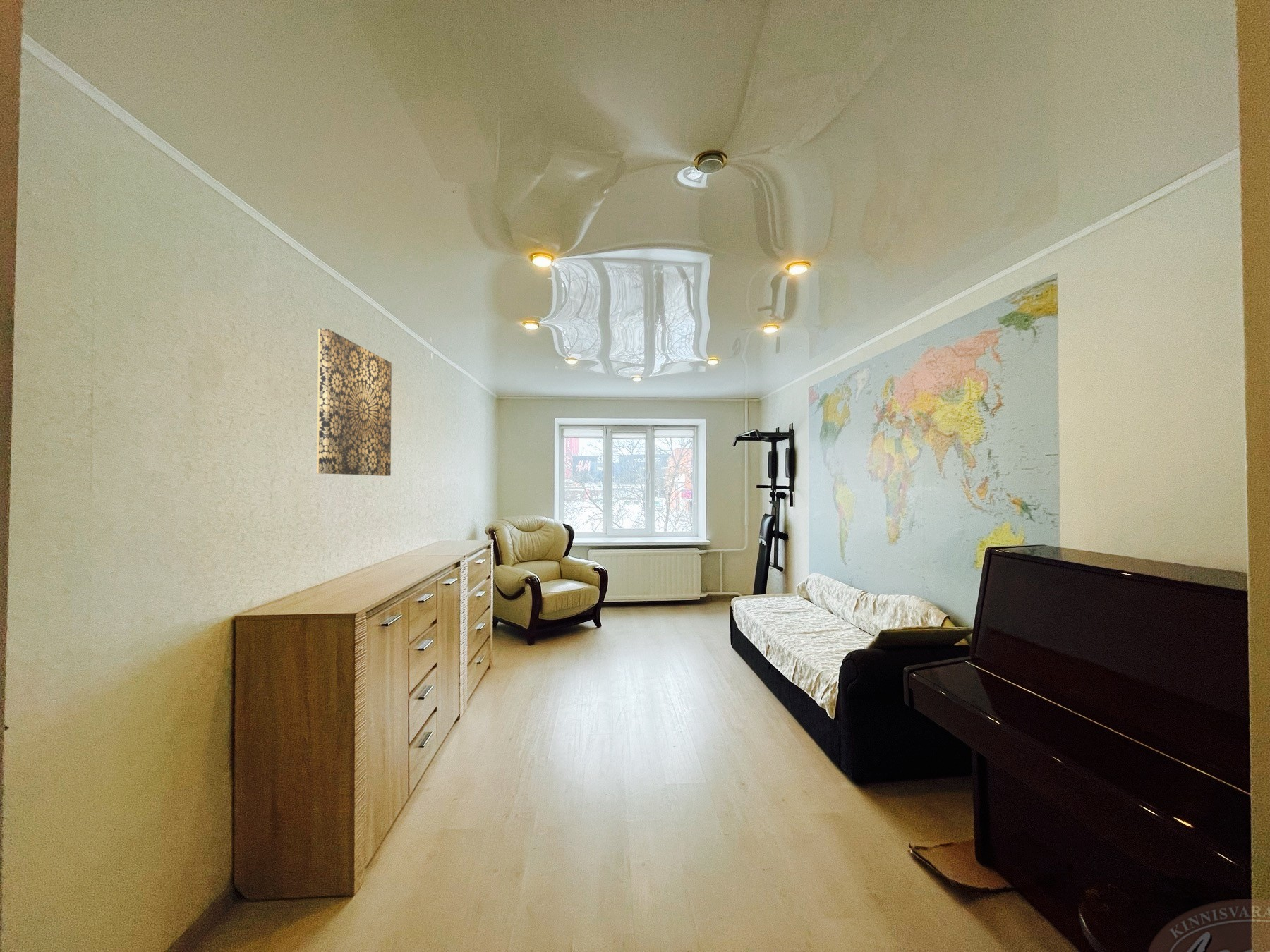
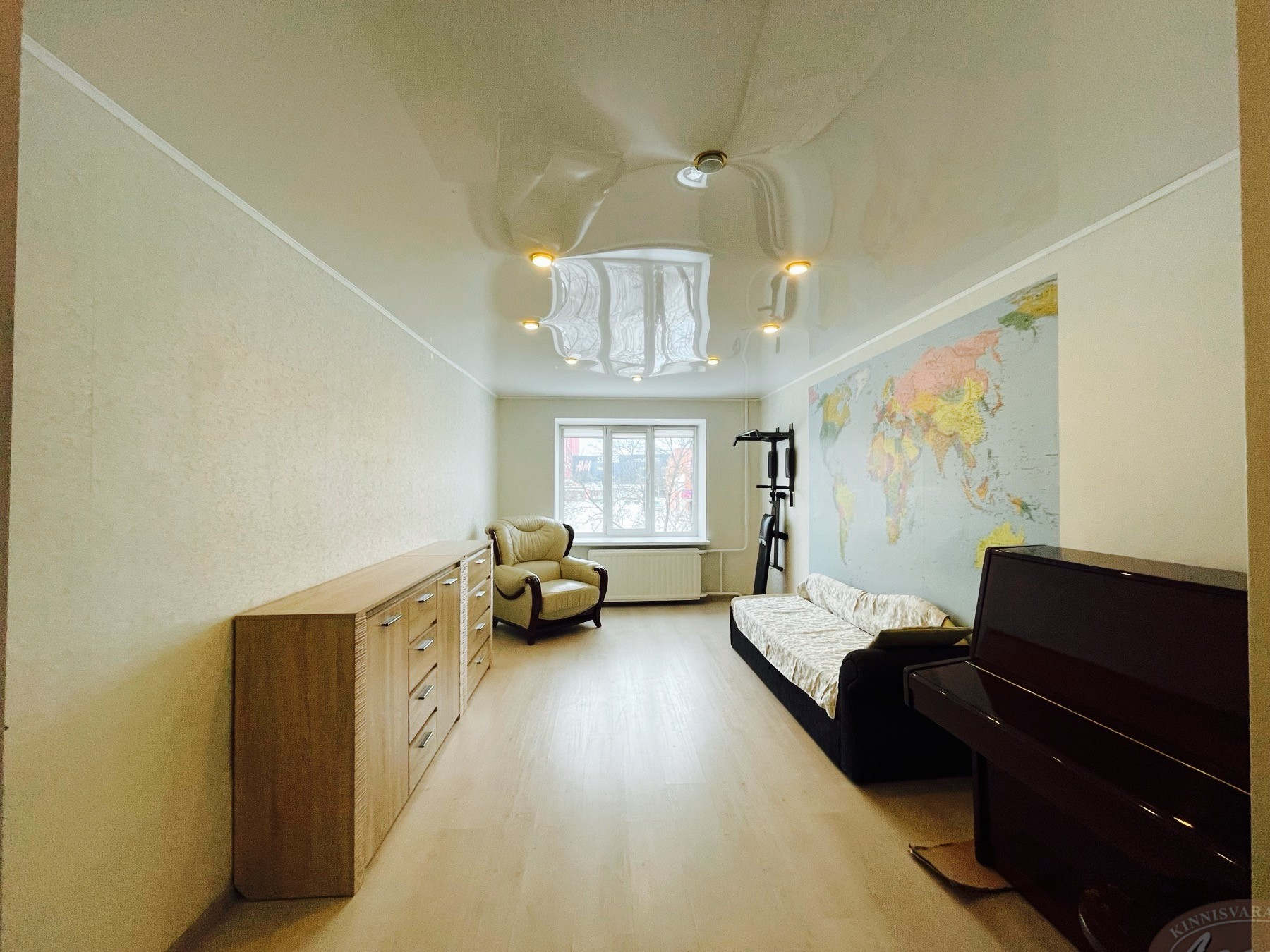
- wall art [316,328,392,477]
